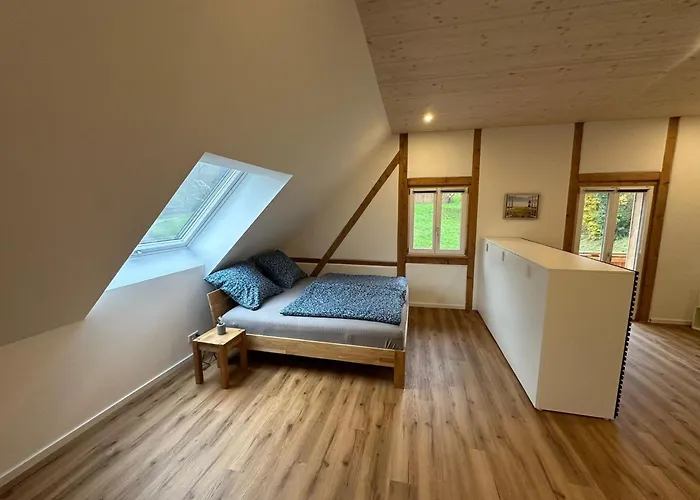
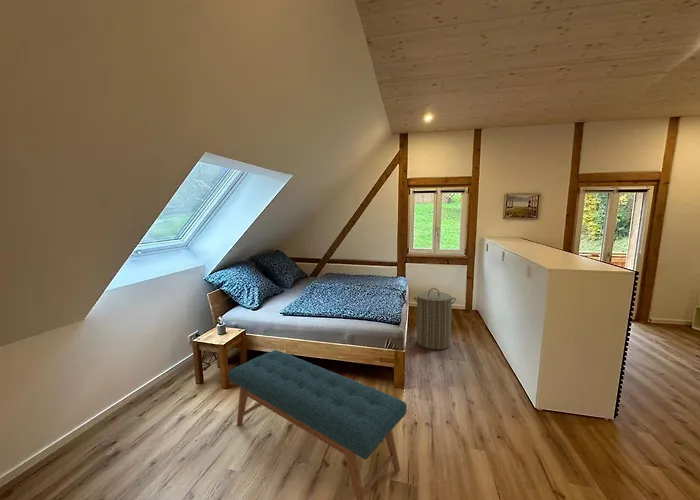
+ laundry hamper [412,287,457,351]
+ bench [227,349,408,500]
